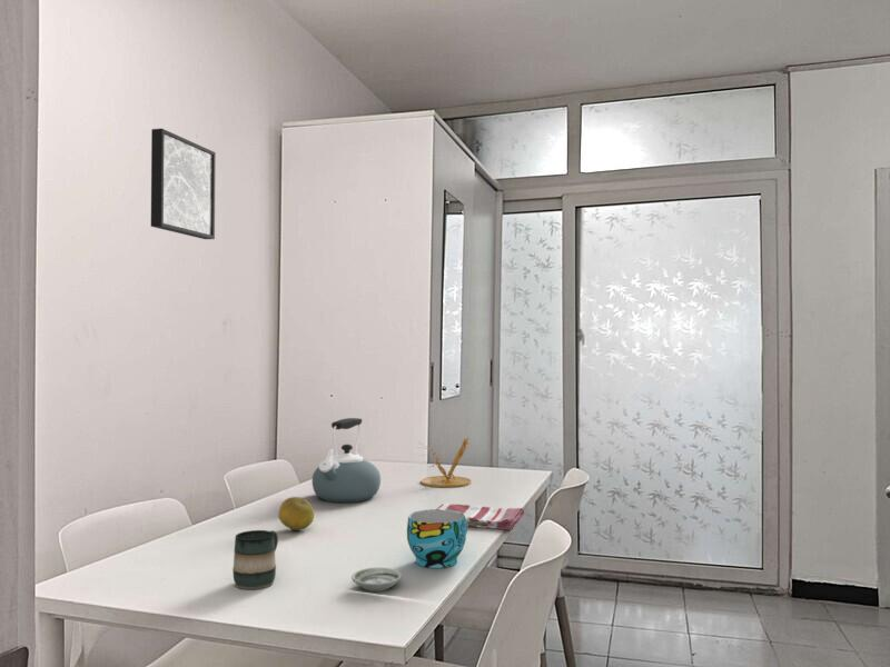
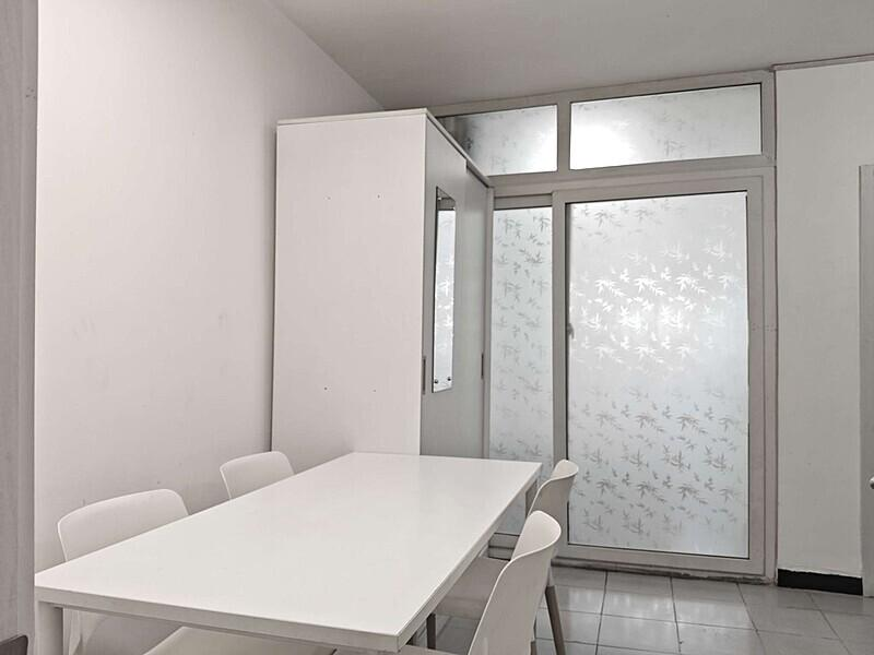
- plant [417,437,472,489]
- dish towel [436,504,525,531]
- mug [231,529,279,590]
- kettle [312,417,382,504]
- wall art [150,128,217,240]
- fruit [278,496,316,531]
- cup [406,508,468,569]
- saucer [350,566,403,593]
